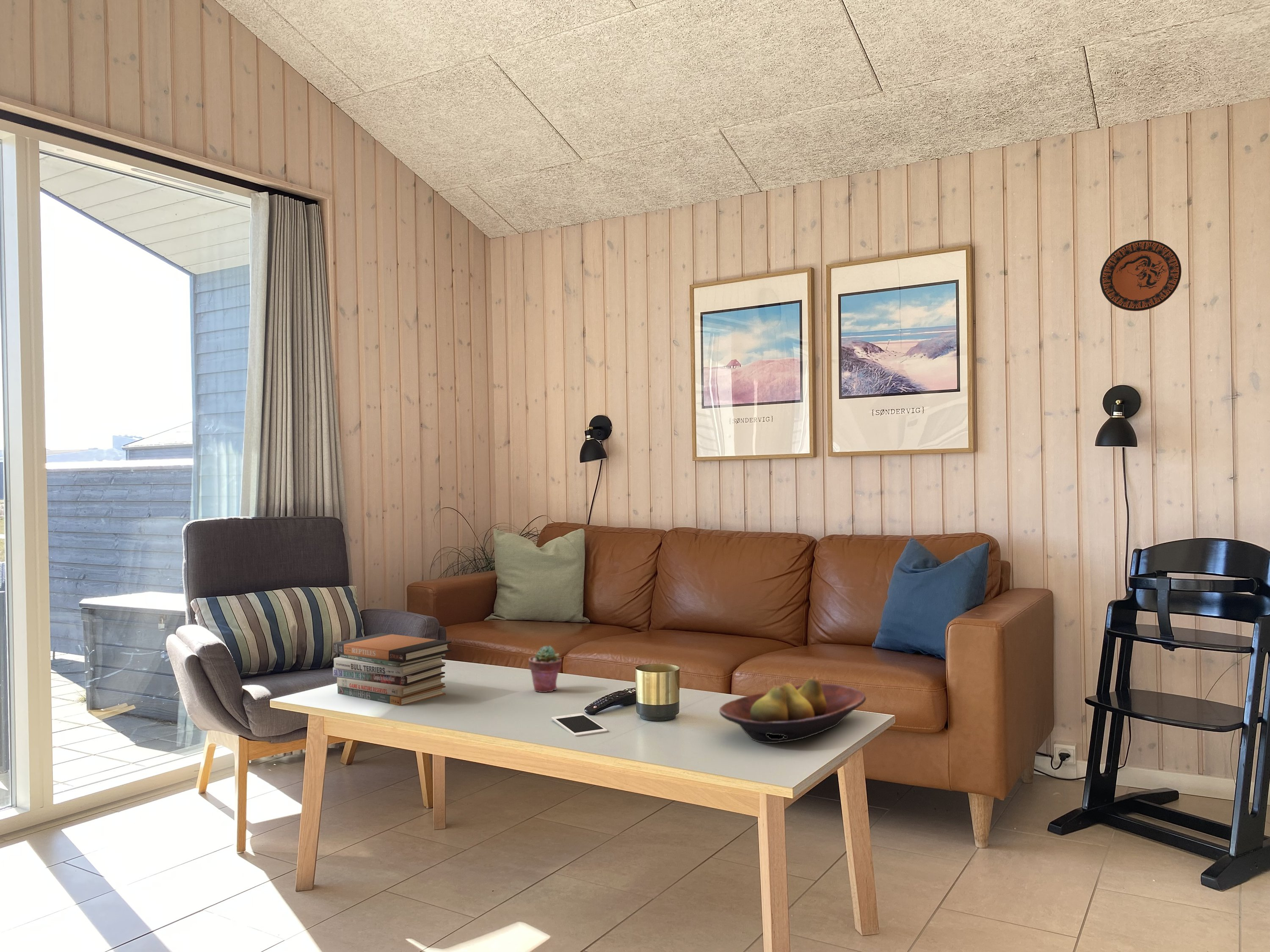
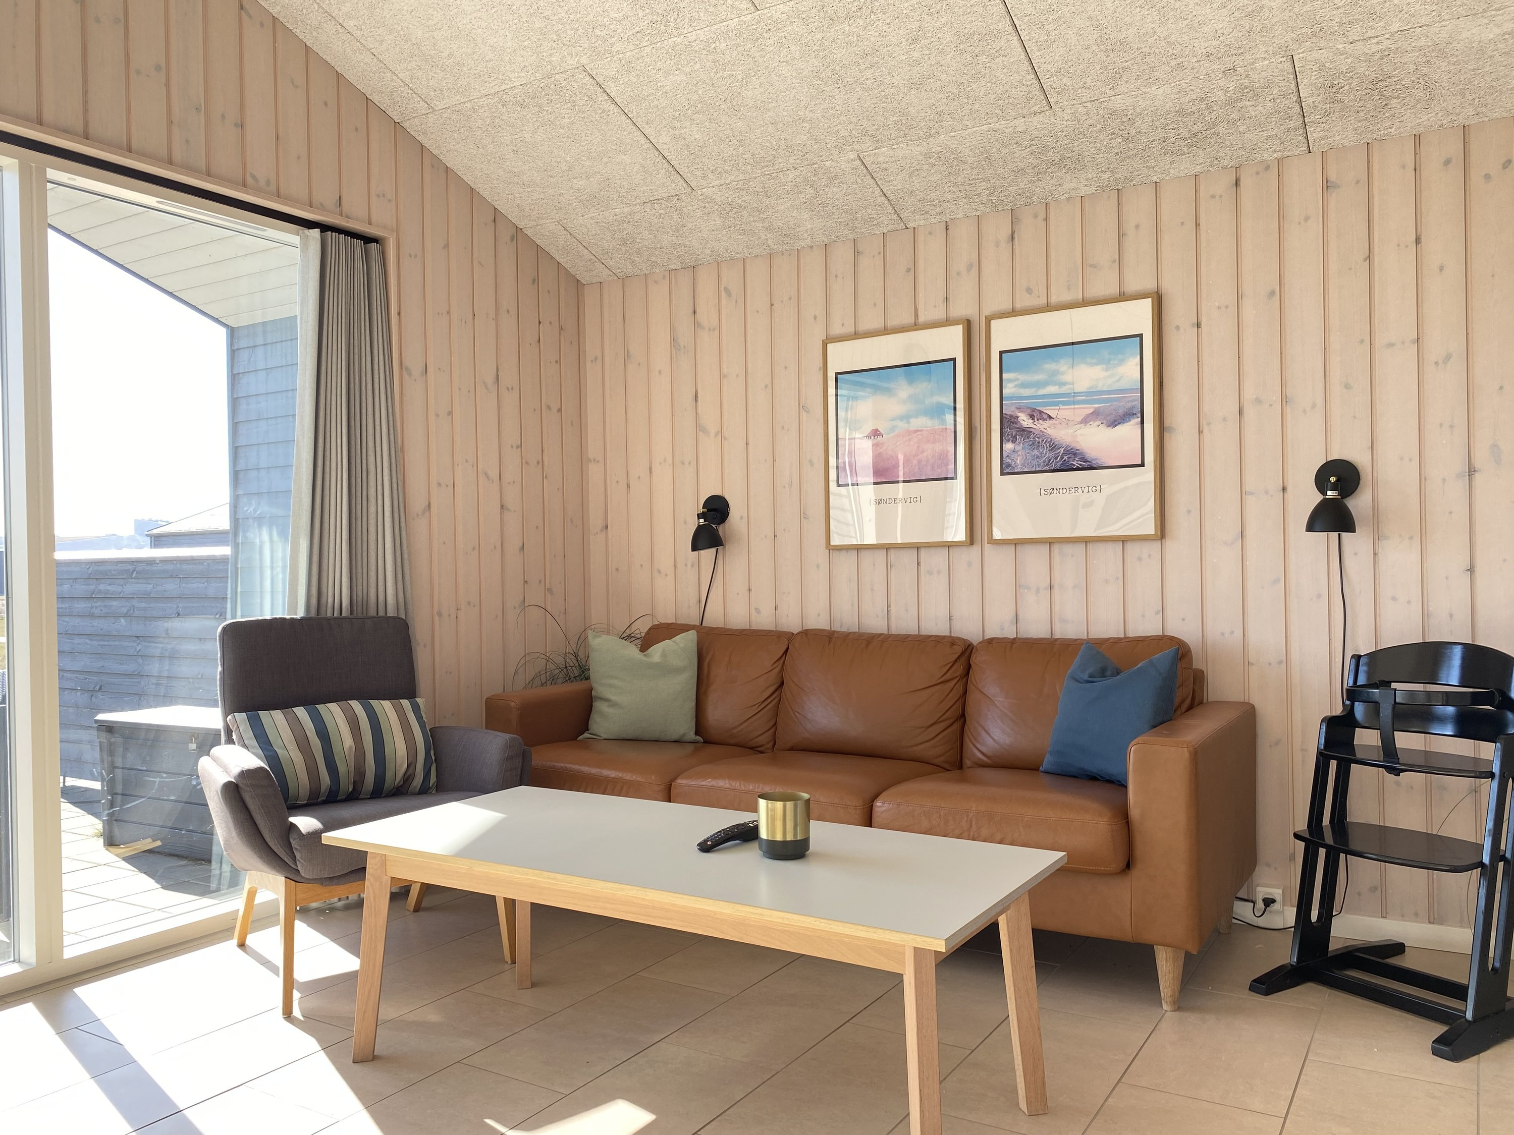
- fruit bowl [719,677,867,743]
- decorative plate [1099,239,1182,311]
- cell phone [551,713,608,737]
- potted succulent [528,645,562,693]
- book stack [332,633,452,706]
